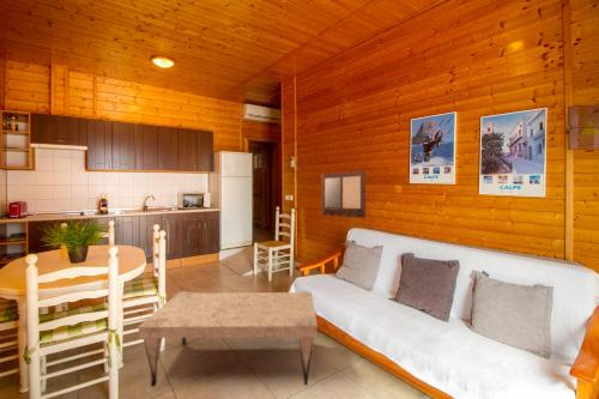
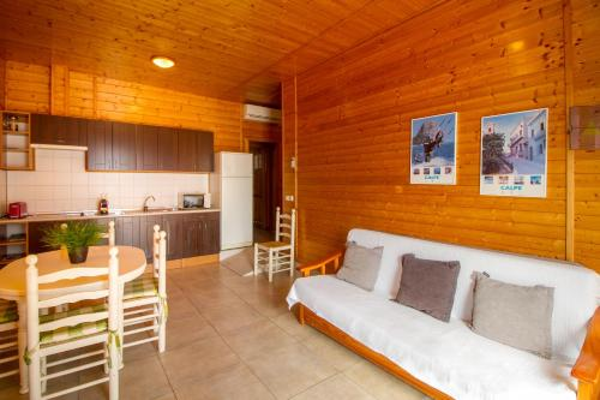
- writing board [320,169,367,219]
- coffee table [137,290,319,388]
